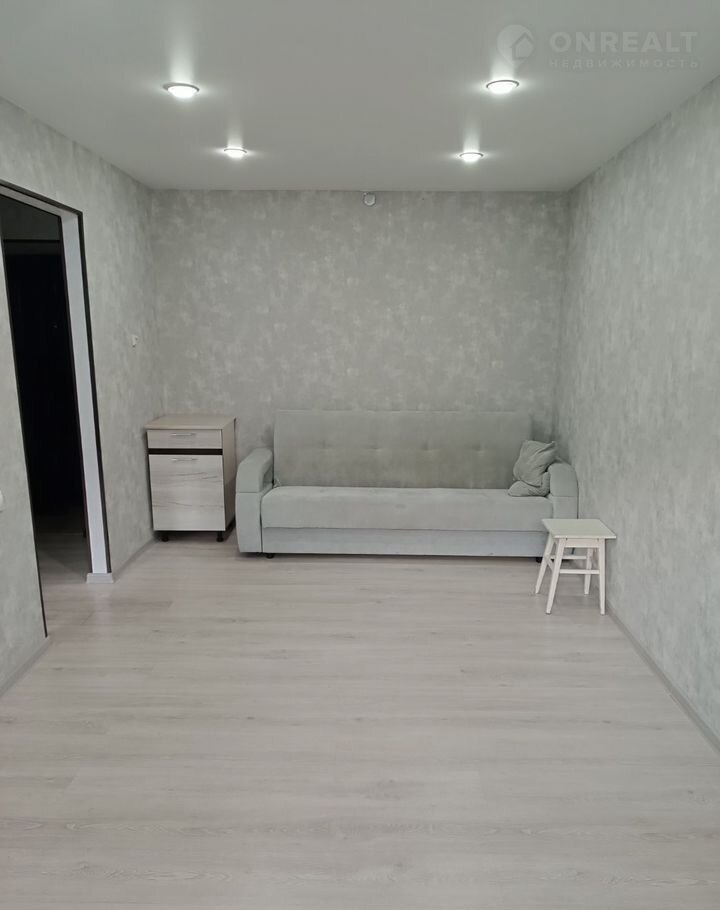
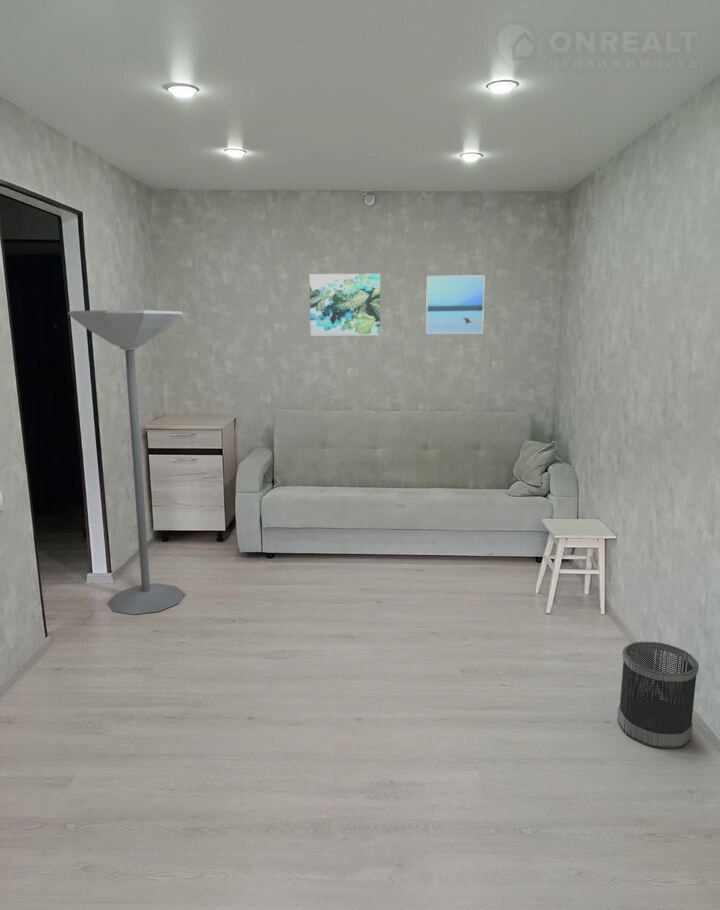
+ wall art [309,273,381,336]
+ floor lamp [67,309,186,616]
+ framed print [425,275,486,335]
+ wastebasket [617,641,700,750]
